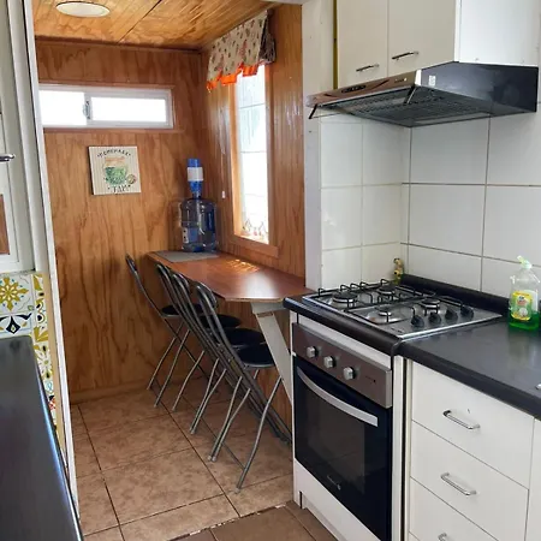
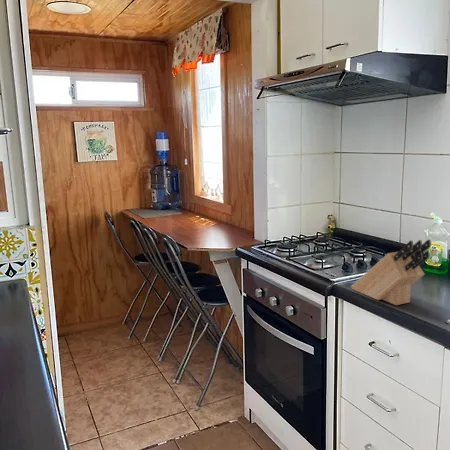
+ knife block [350,238,432,306]
